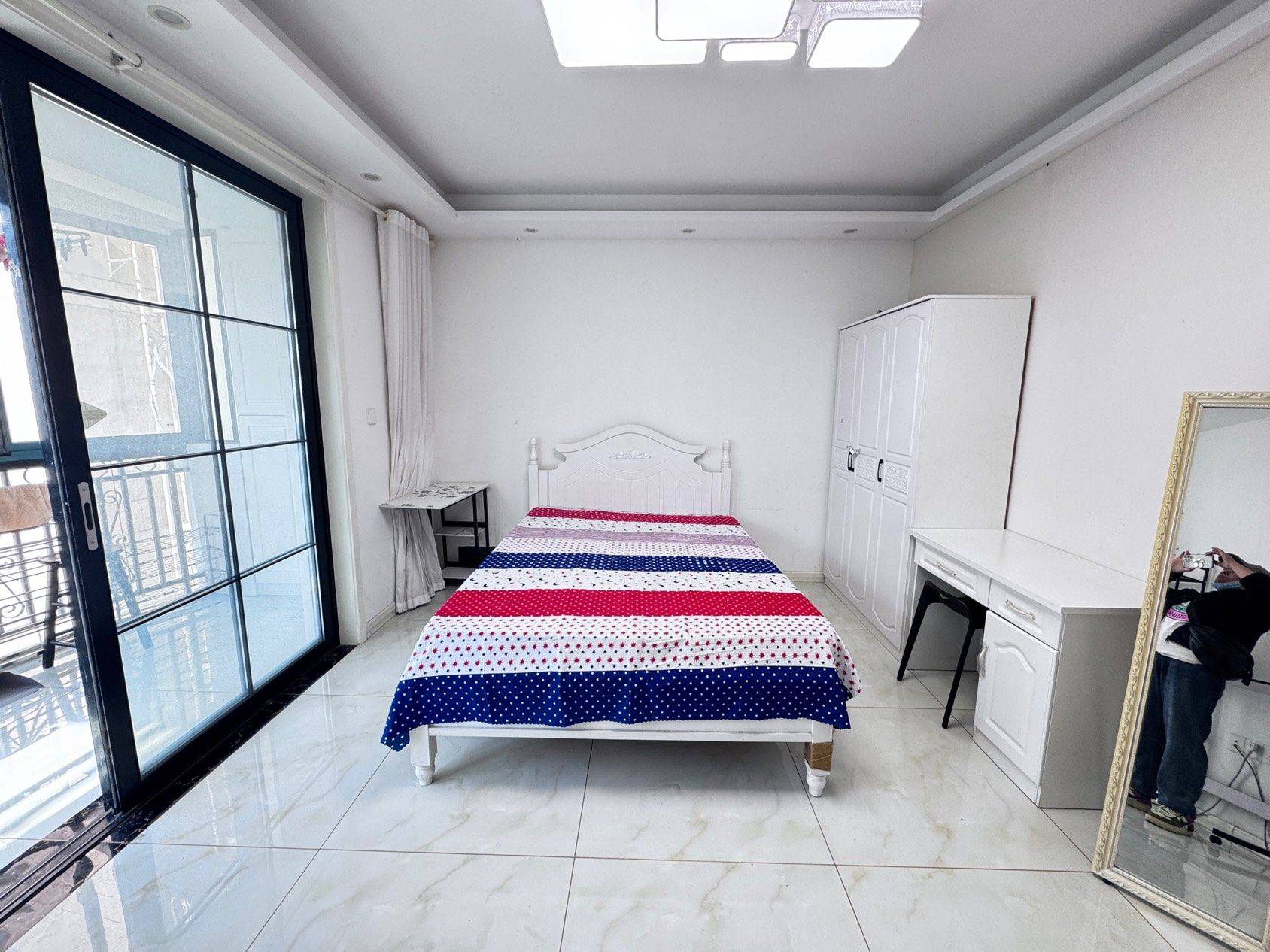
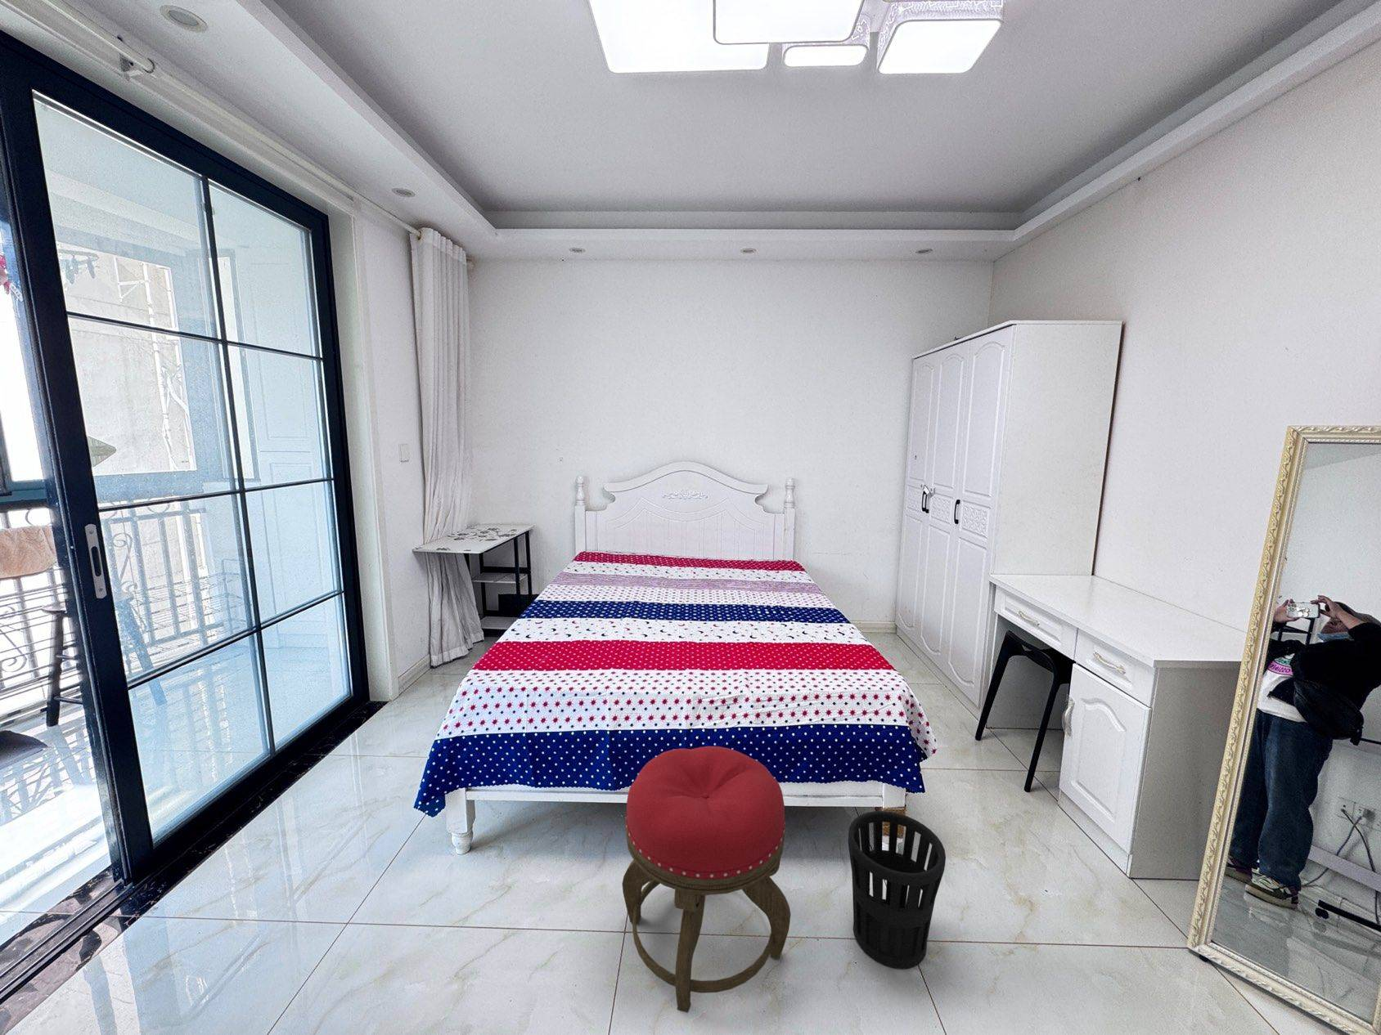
+ stool [622,746,792,1013]
+ wastebasket [847,810,946,971]
